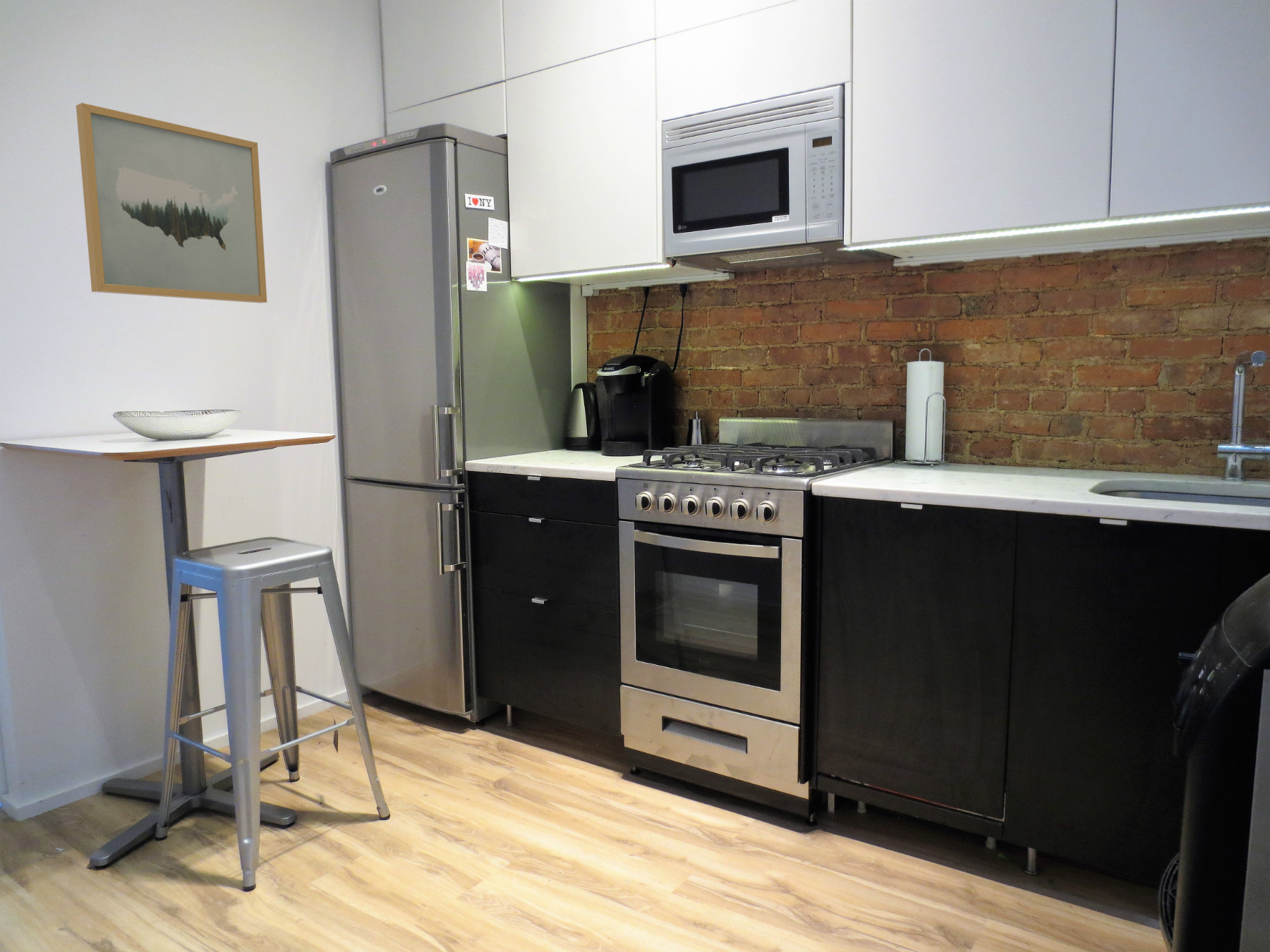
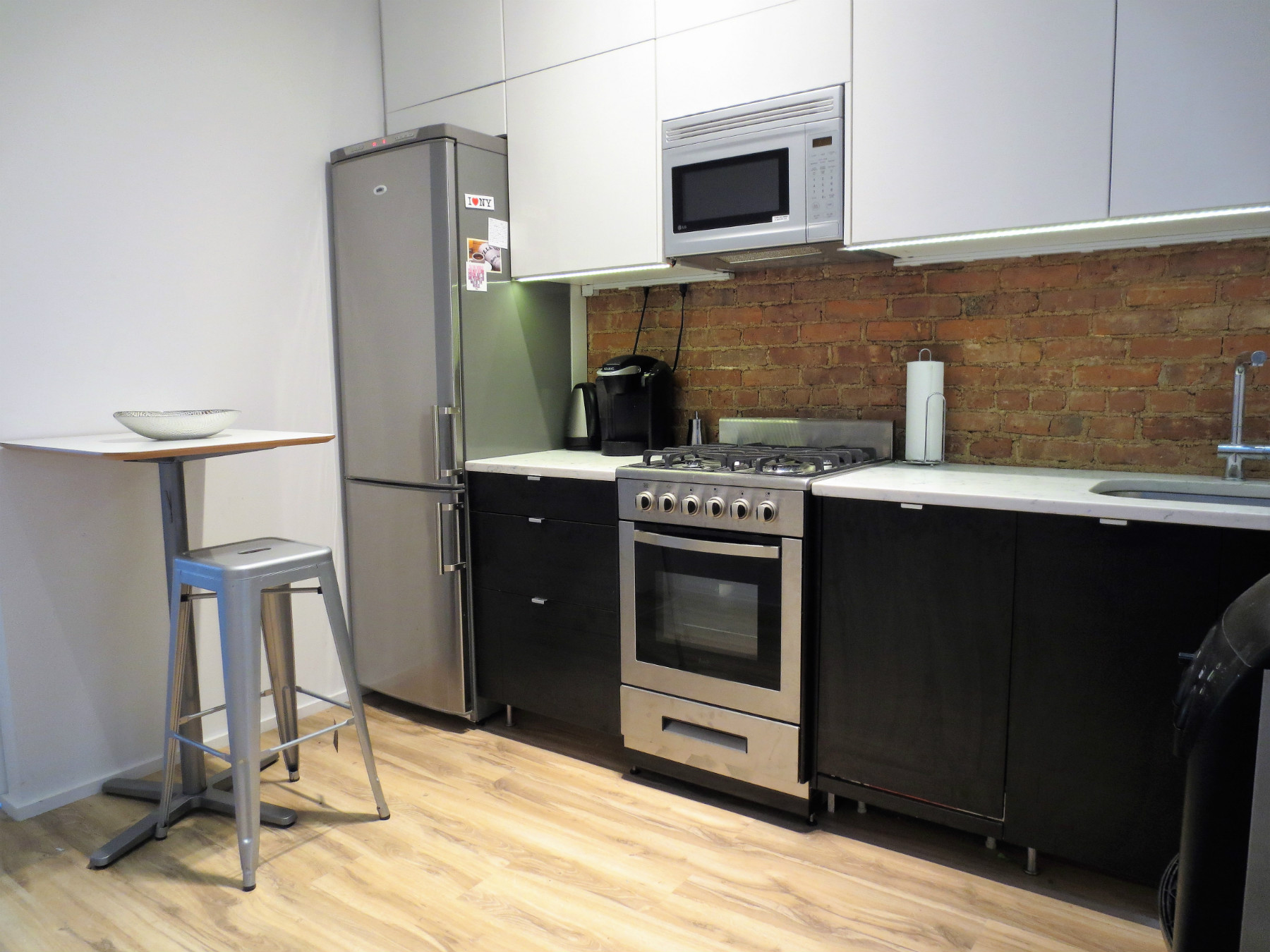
- wall art [75,102,268,304]
